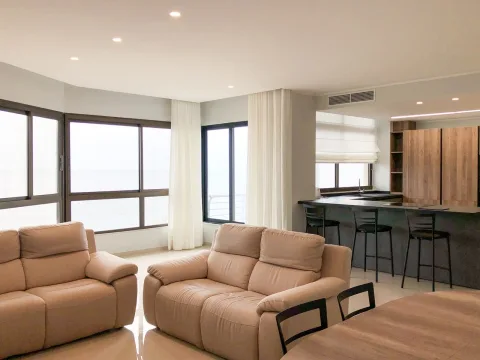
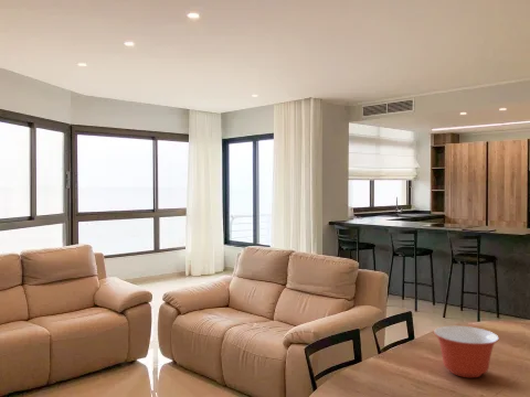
+ mixing bowl [433,325,500,378]
